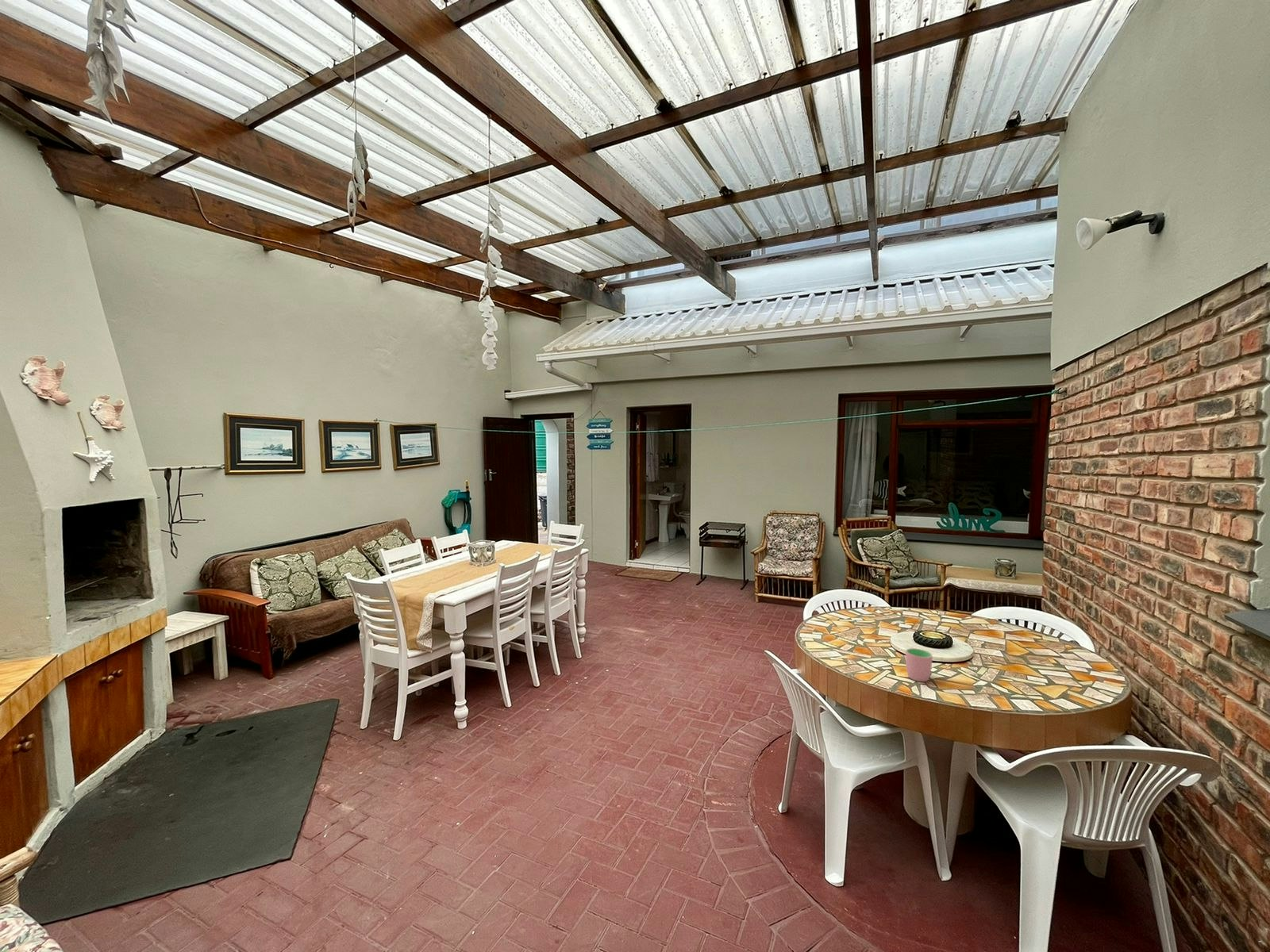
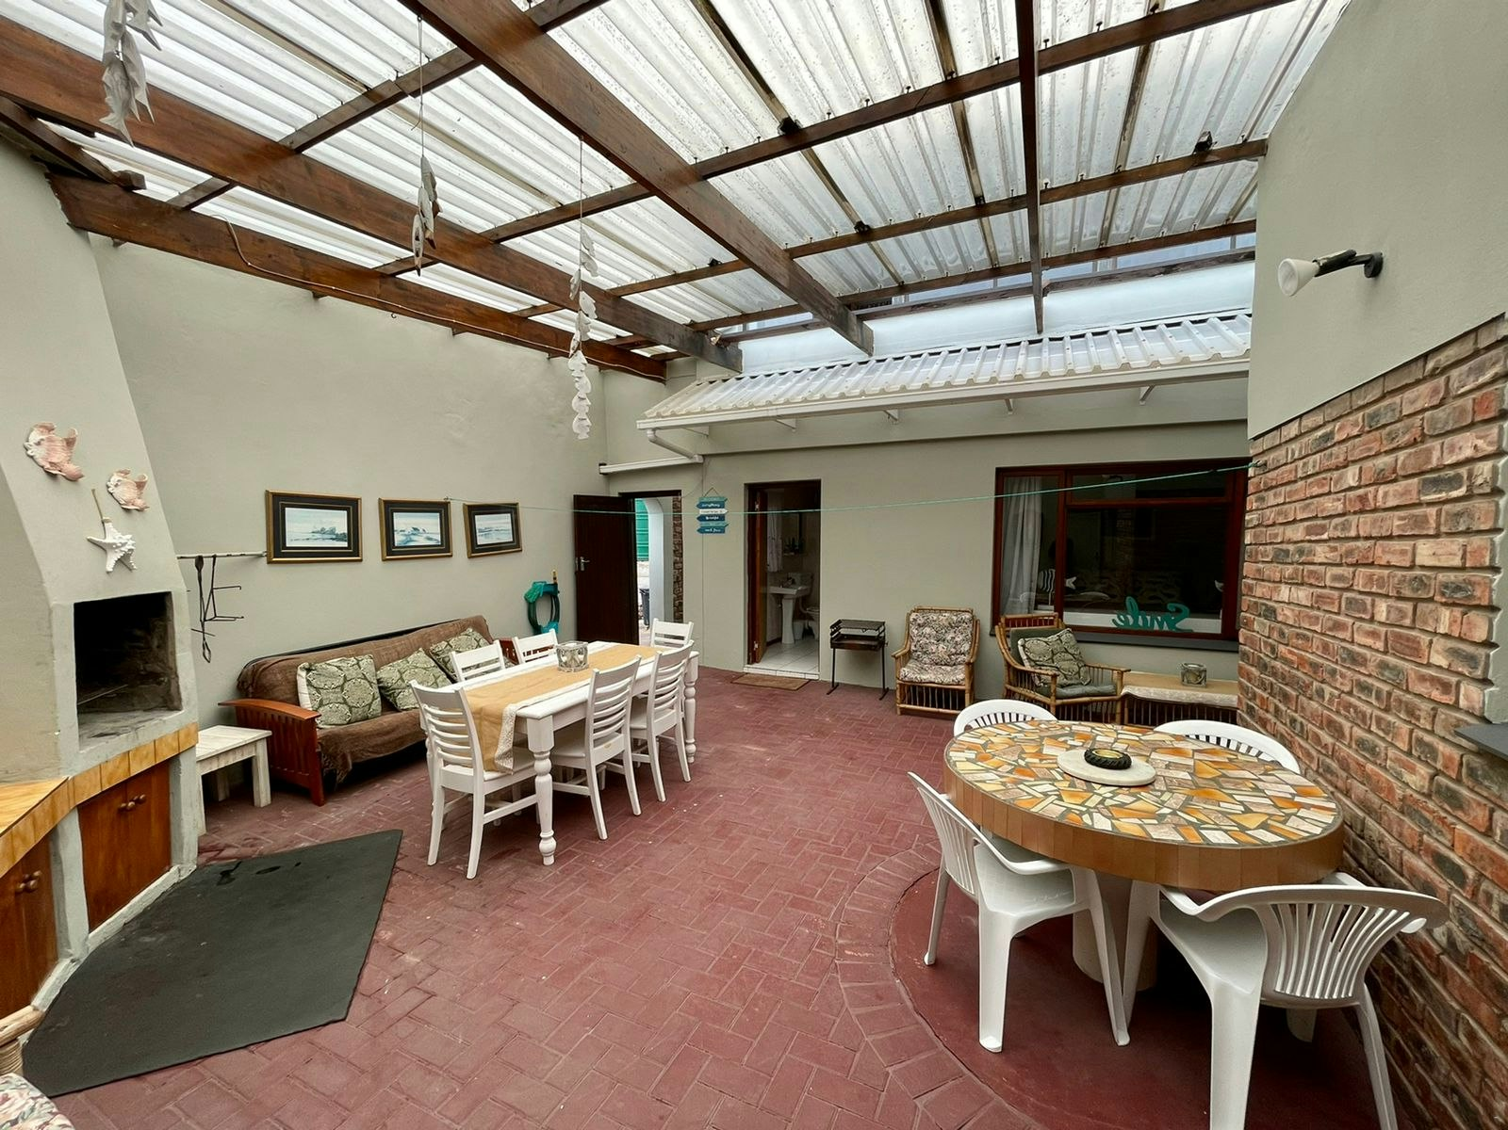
- cup [905,647,933,682]
